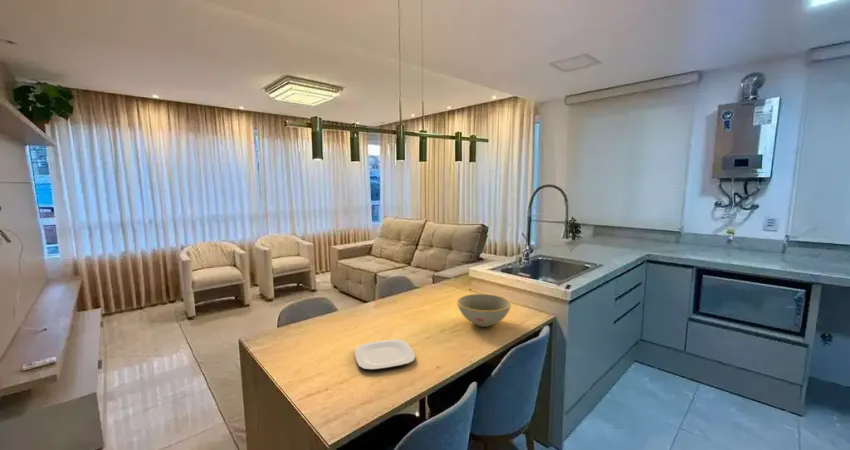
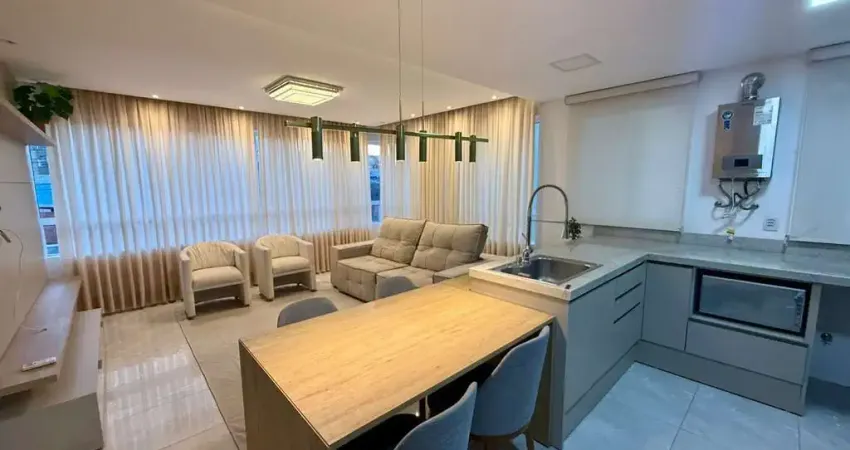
- bowl [456,293,512,328]
- plate [354,339,416,371]
